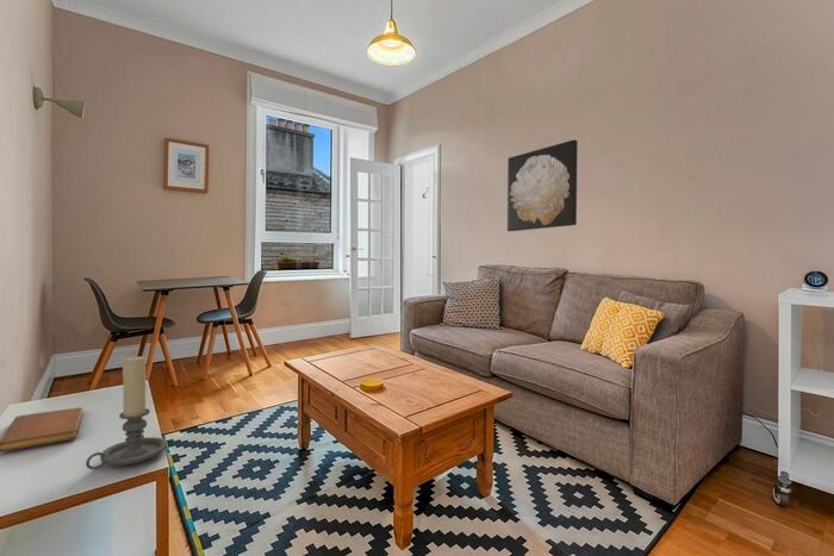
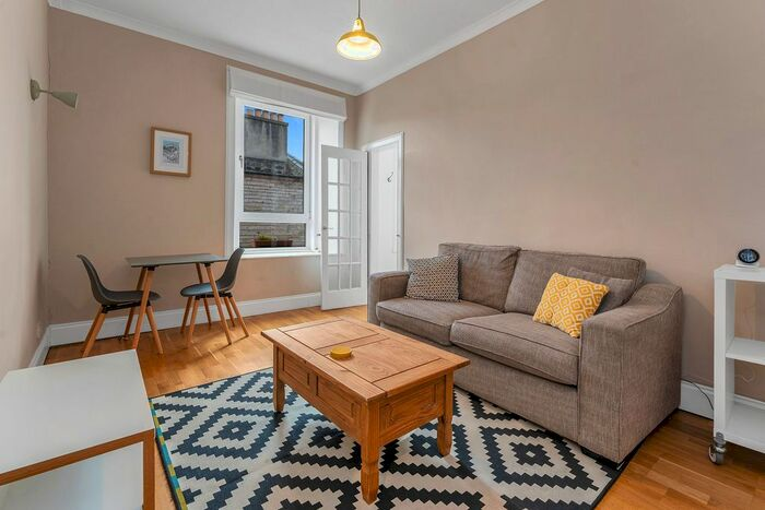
- candle holder [85,355,168,470]
- notebook [0,406,85,452]
- wall art [506,139,579,232]
